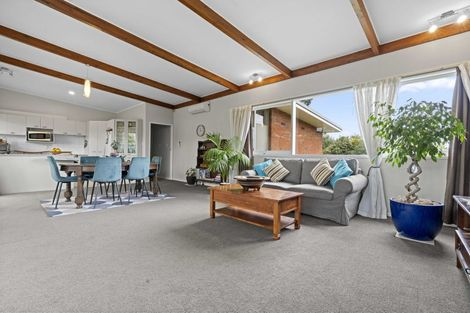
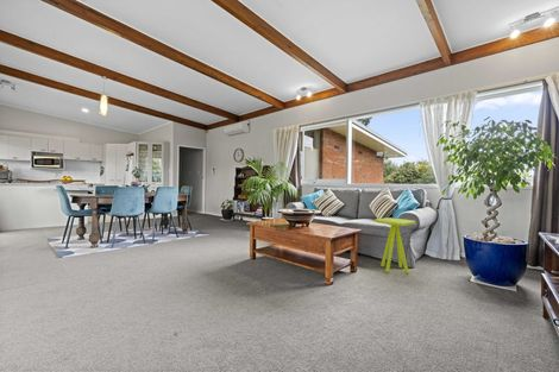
+ side table [373,216,416,275]
